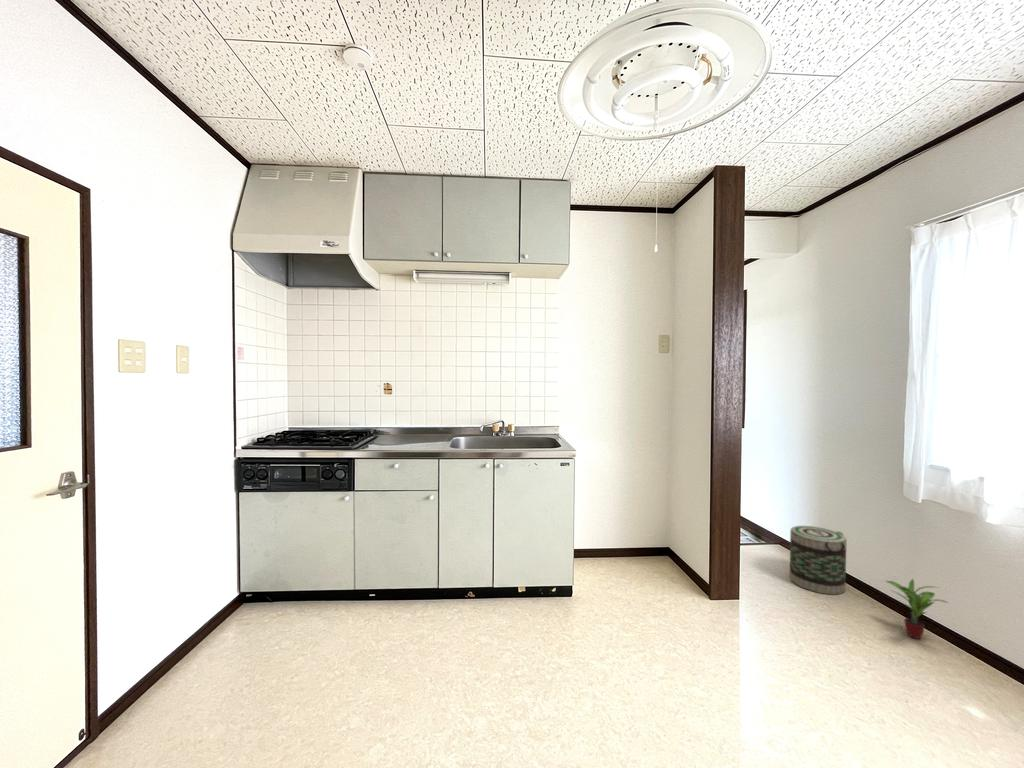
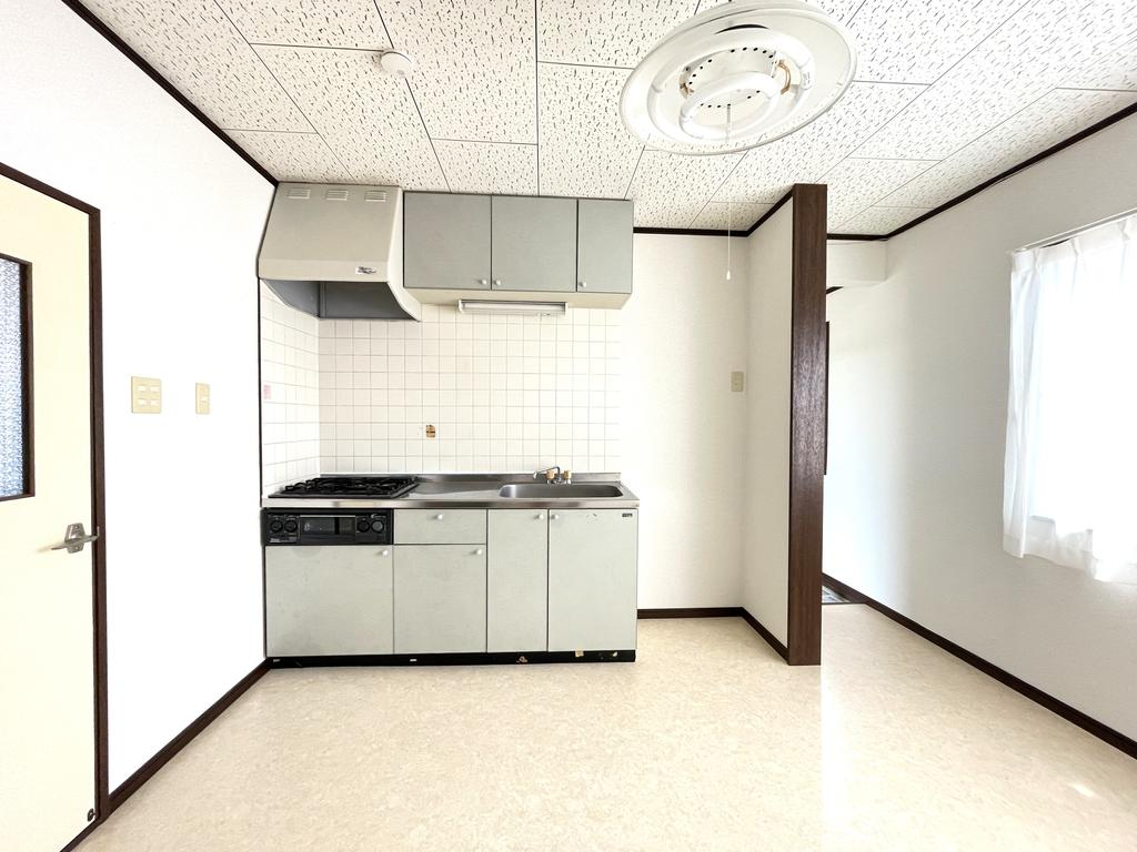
- potted plant [884,578,949,640]
- basket [789,525,848,596]
